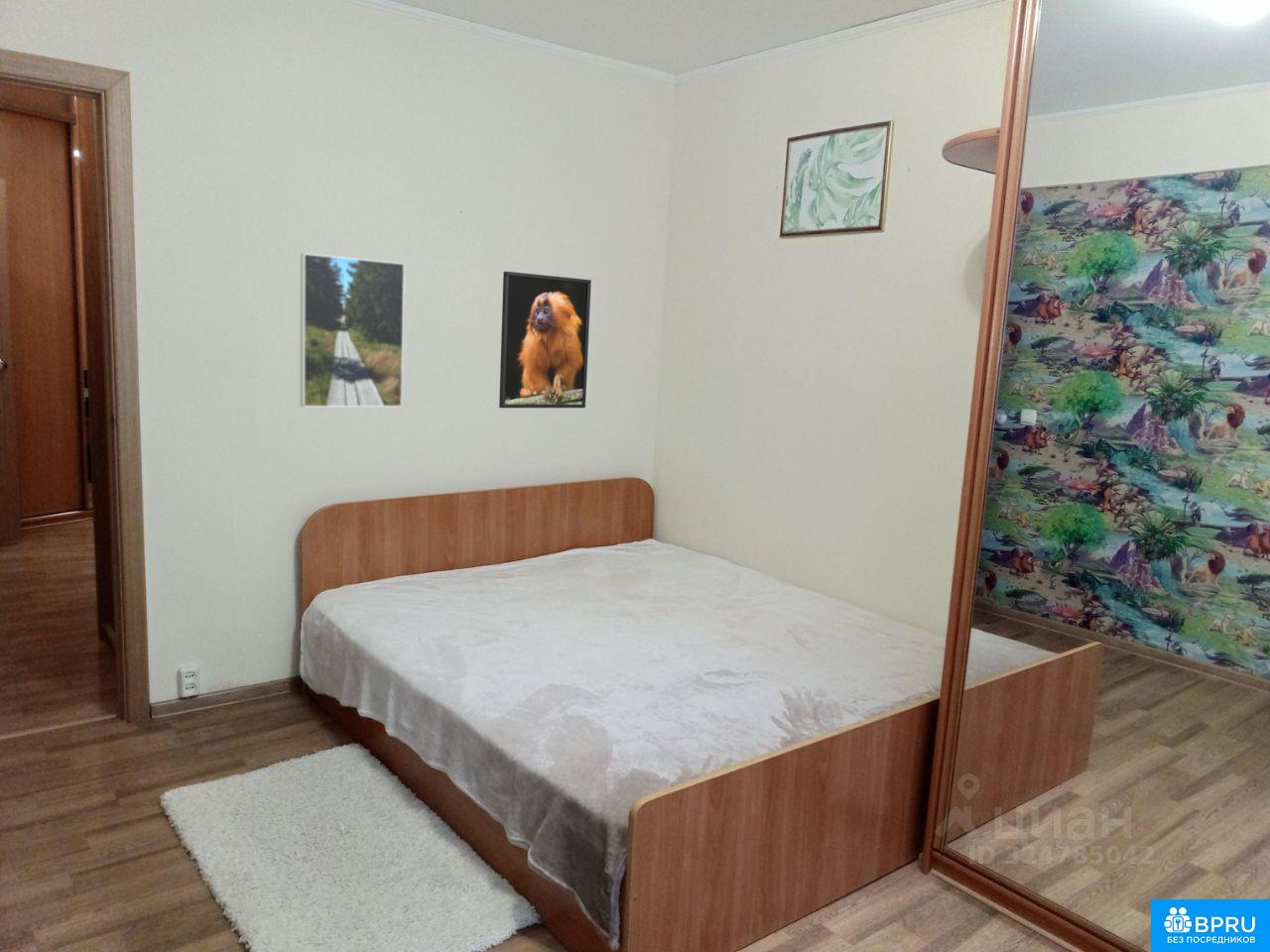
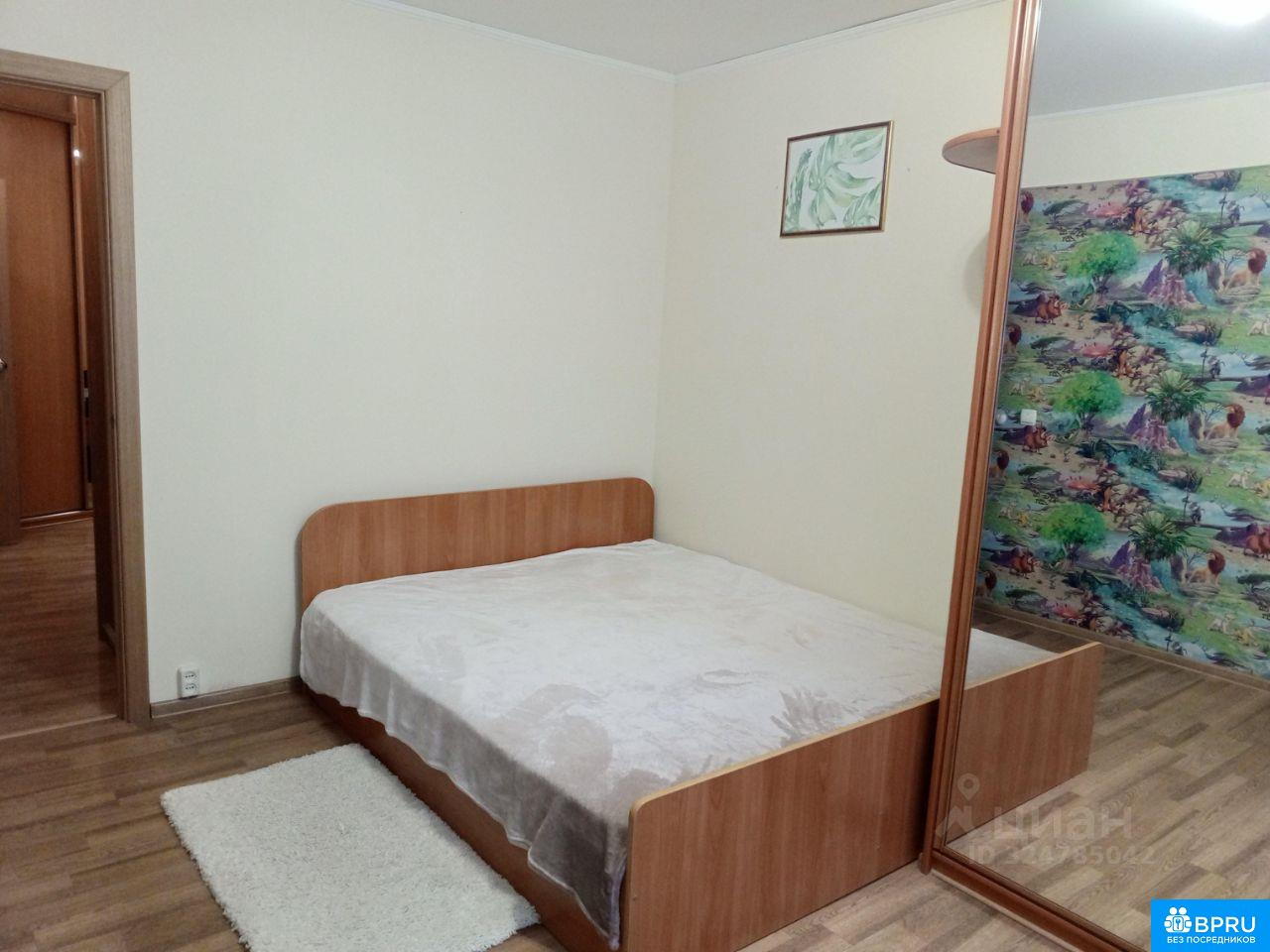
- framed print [498,271,592,409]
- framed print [300,252,406,408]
